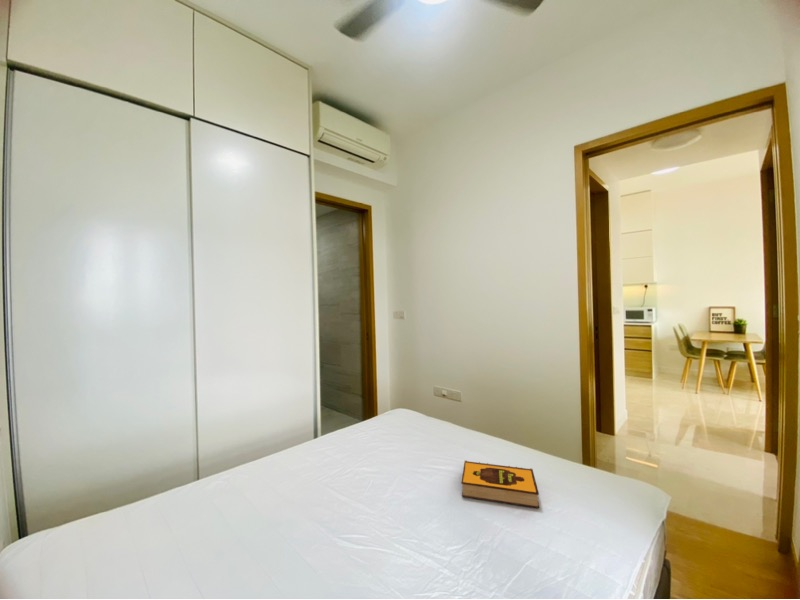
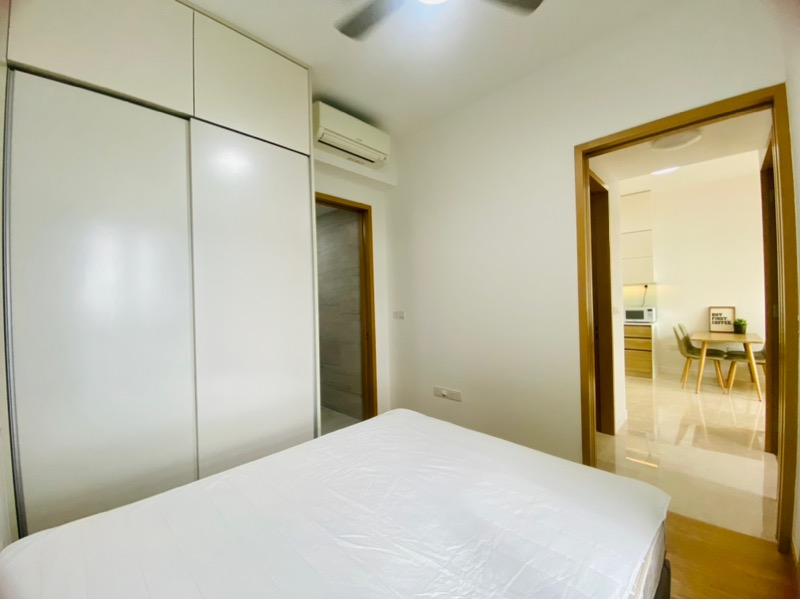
- hardback book [460,460,540,509]
